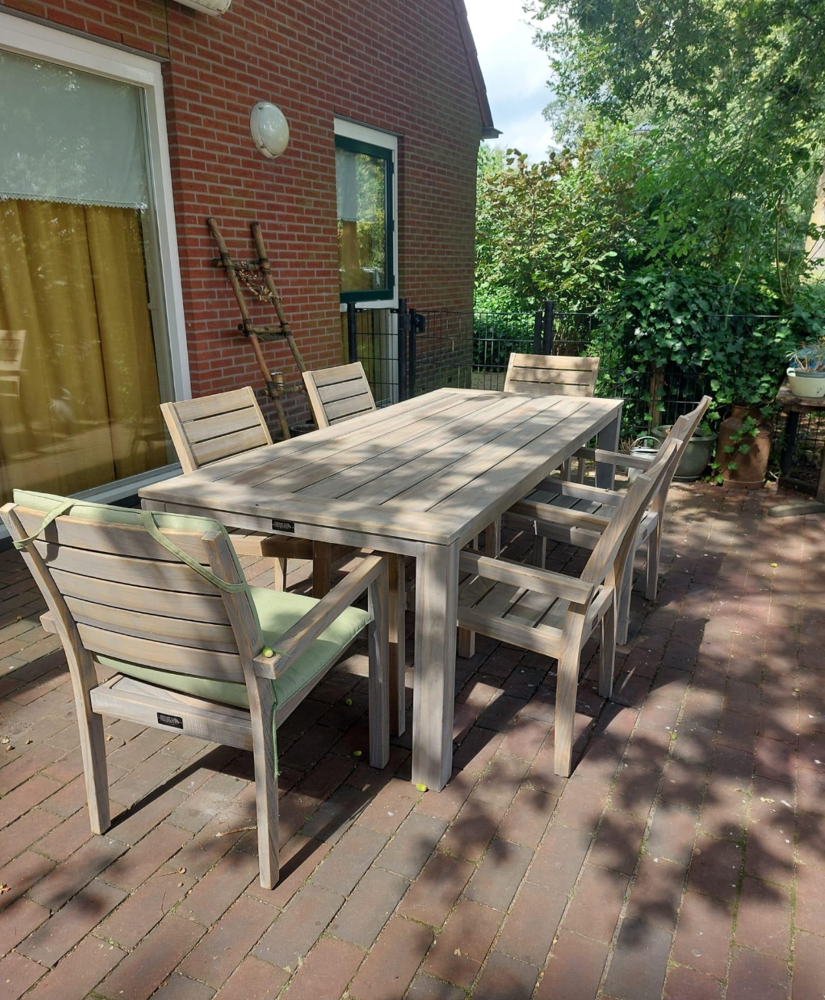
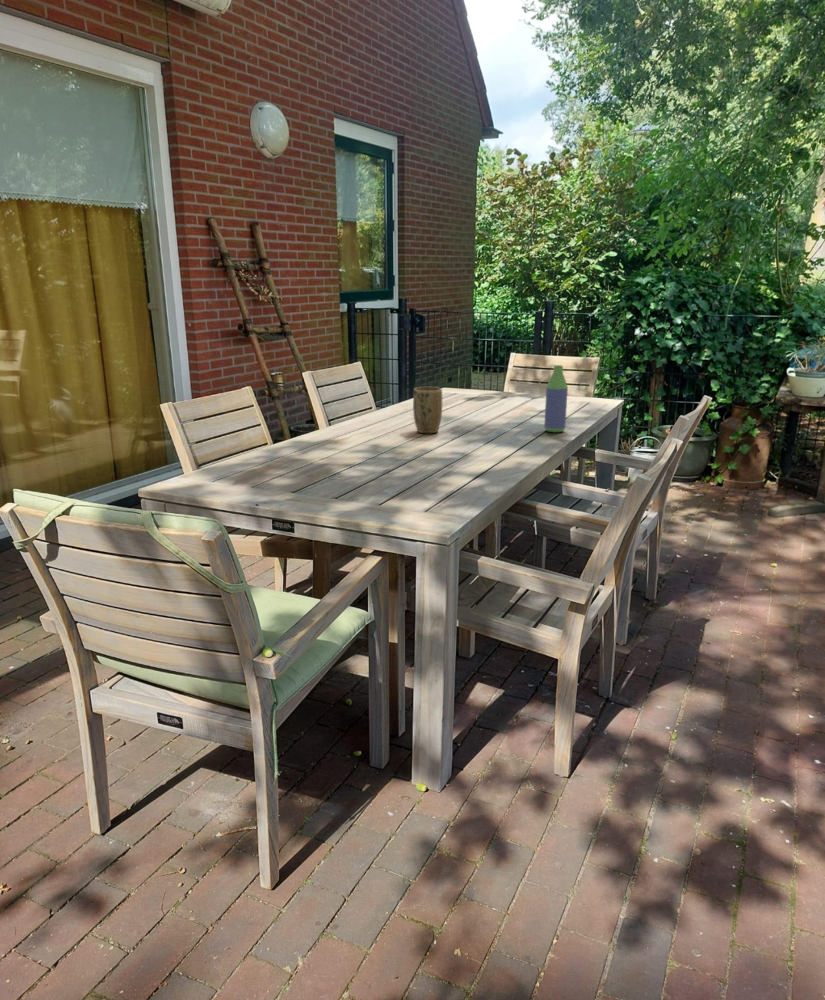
+ bottle [543,364,569,433]
+ plant pot [412,386,443,434]
